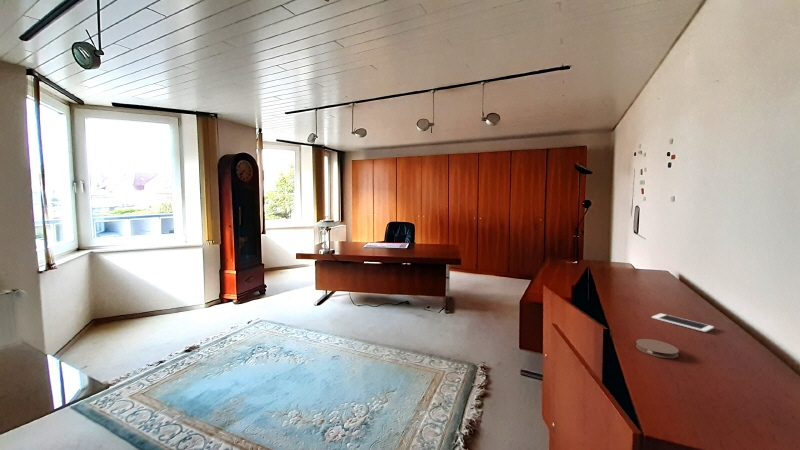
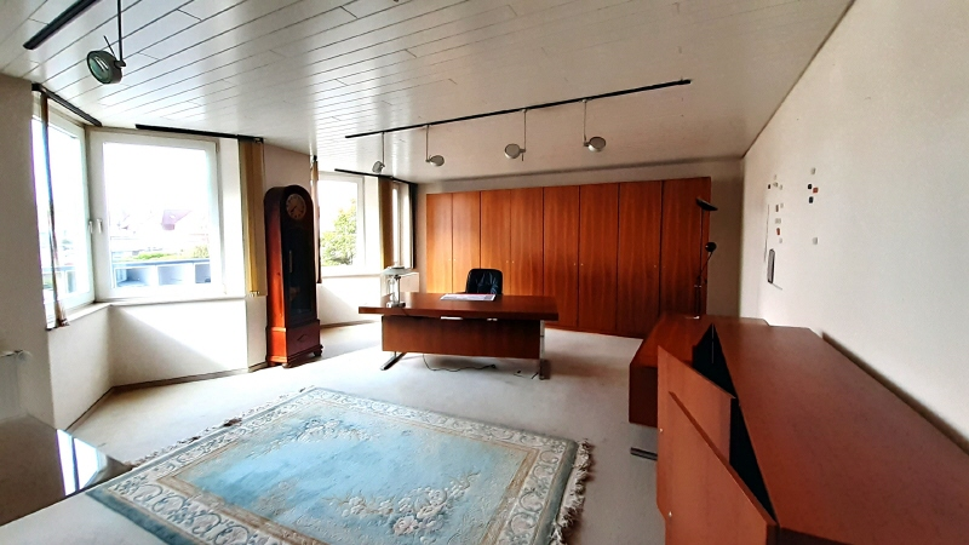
- coaster [635,338,680,359]
- cell phone [651,313,715,333]
